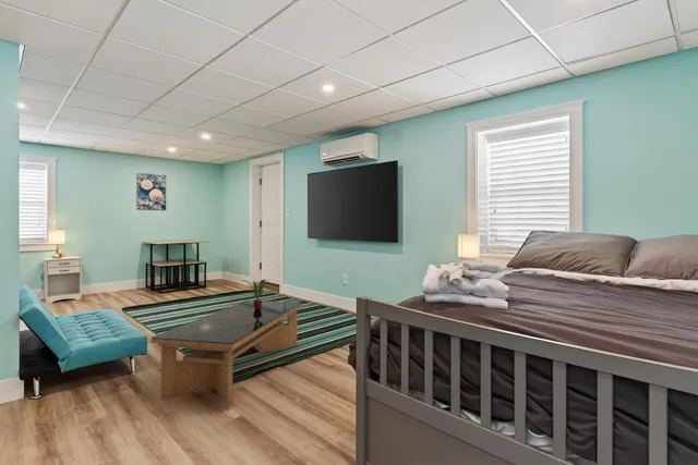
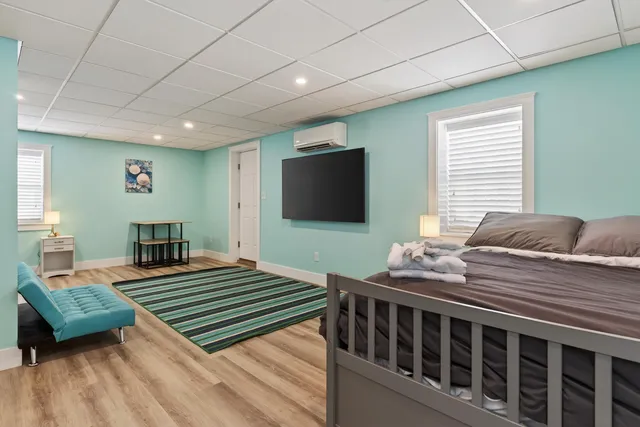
- coffee table [151,299,303,408]
- potted plant [240,279,270,309]
